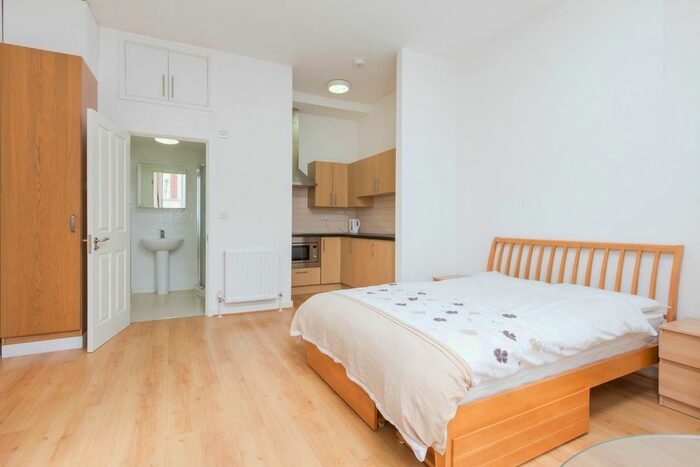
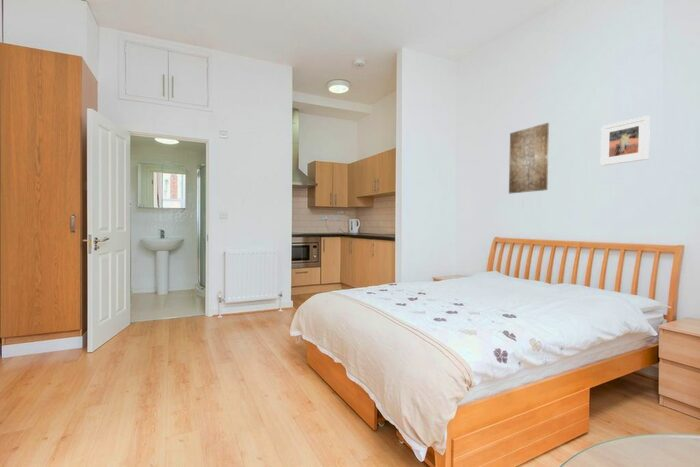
+ wall art [508,122,550,194]
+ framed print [599,115,651,167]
